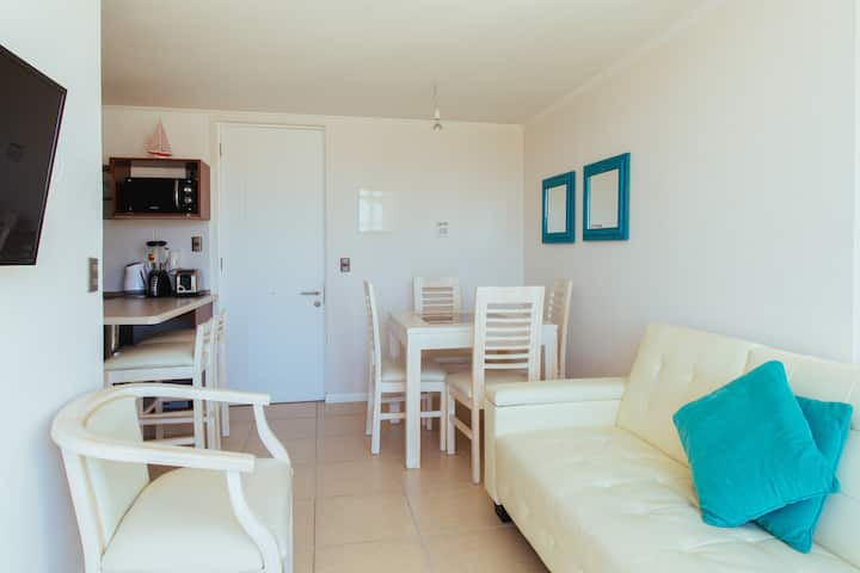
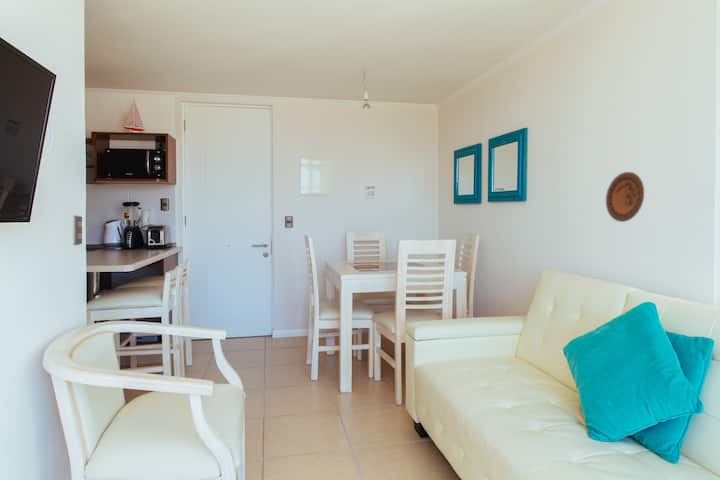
+ decorative plate [605,171,645,223]
